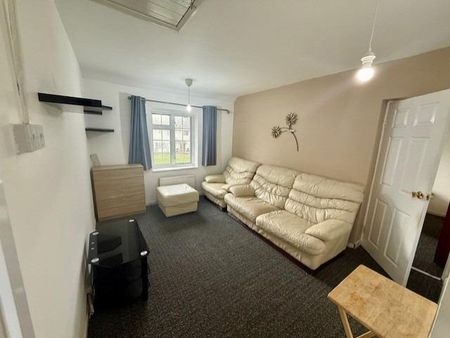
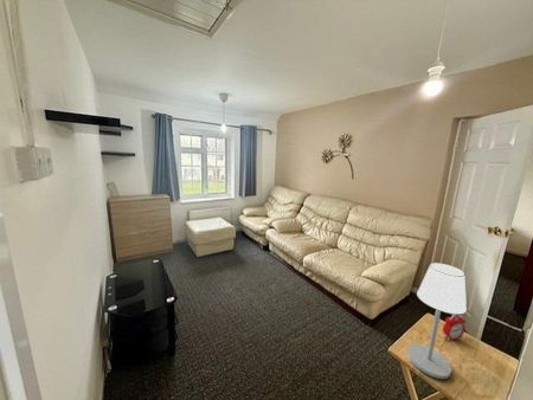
+ alarm clock [442,314,467,341]
+ table lamp [406,262,468,380]
